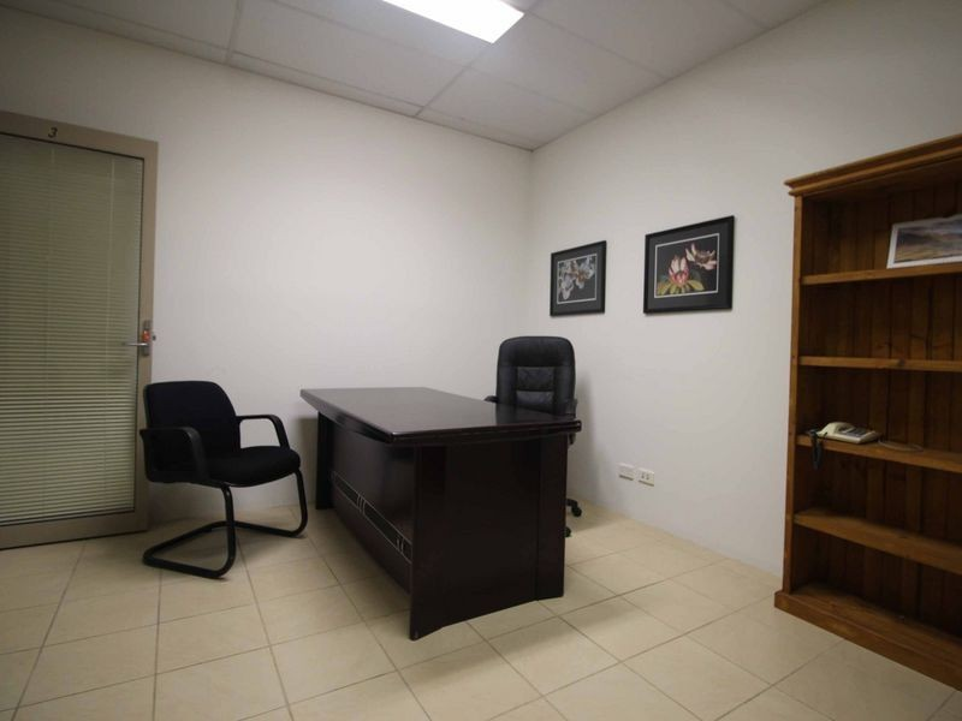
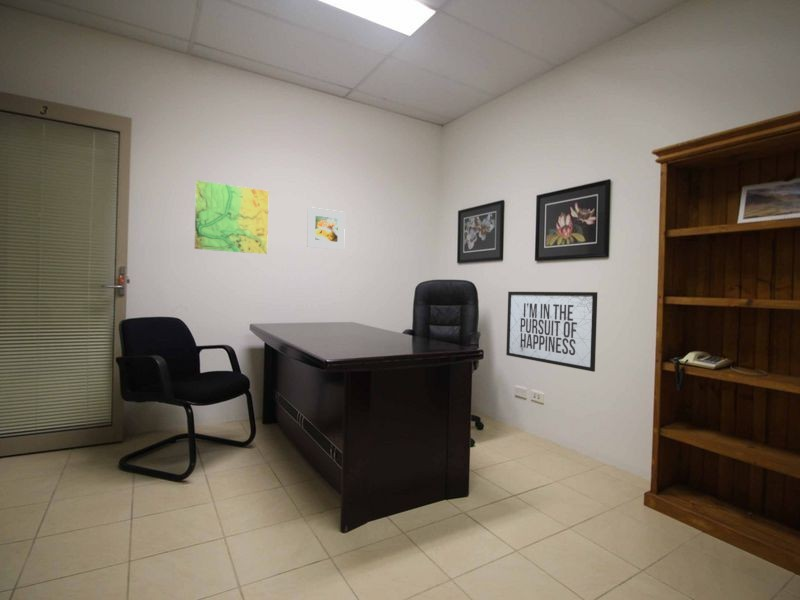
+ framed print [306,206,346,251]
+ mirror [505,291,598,373]
+ map [194,179,270,255]
